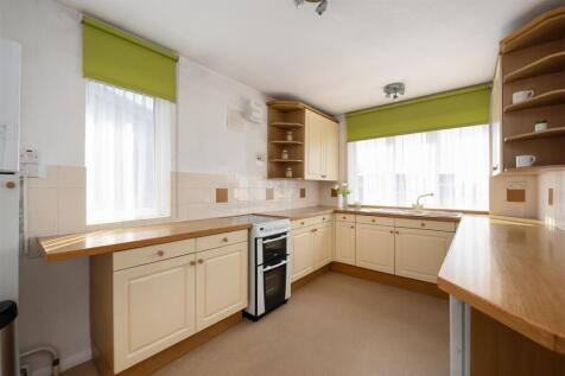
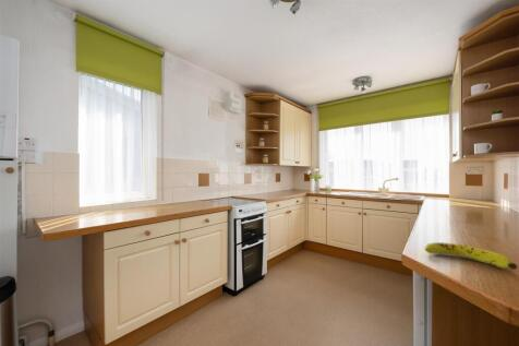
+ fruit [424,241,519,271]
